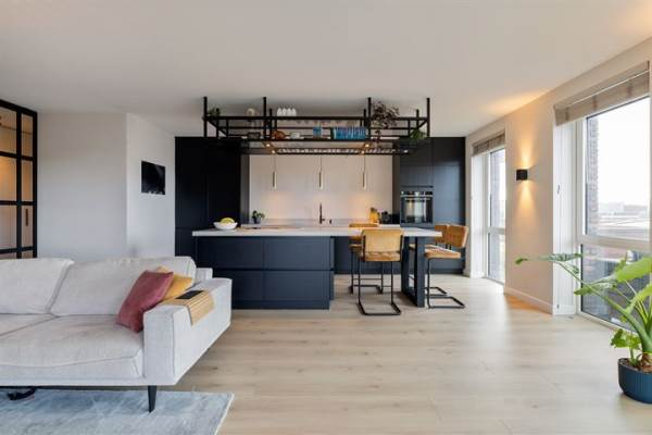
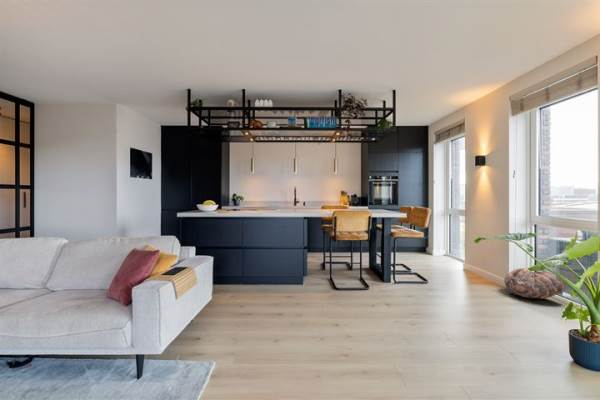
+ basket [503,267,565,299]
